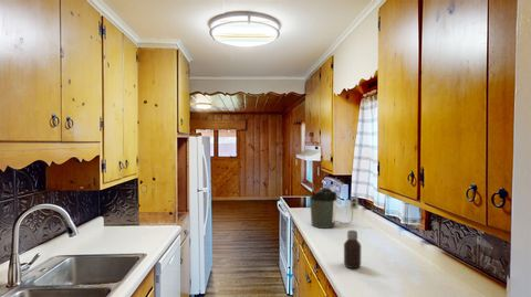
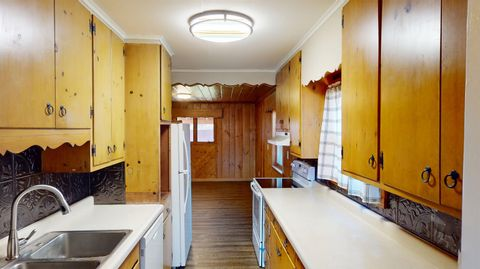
- bottle [343,229,363,269]
- coffee maker [309,187,360,230]
